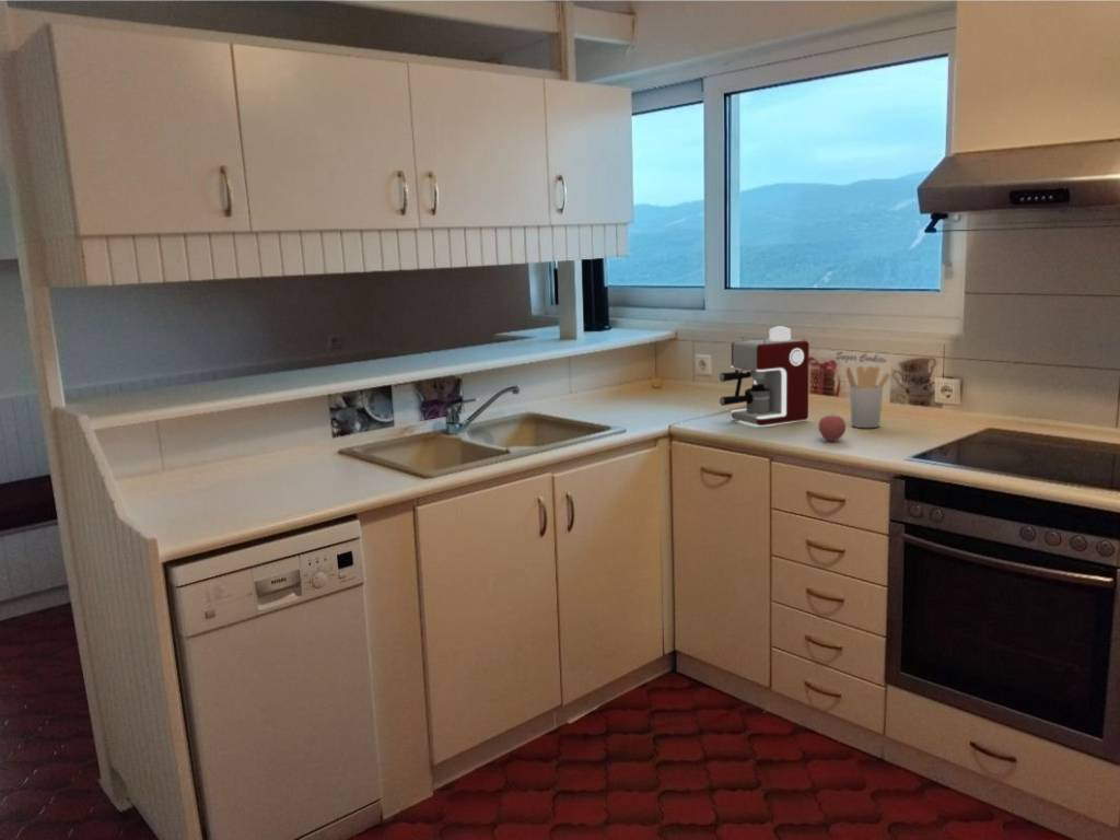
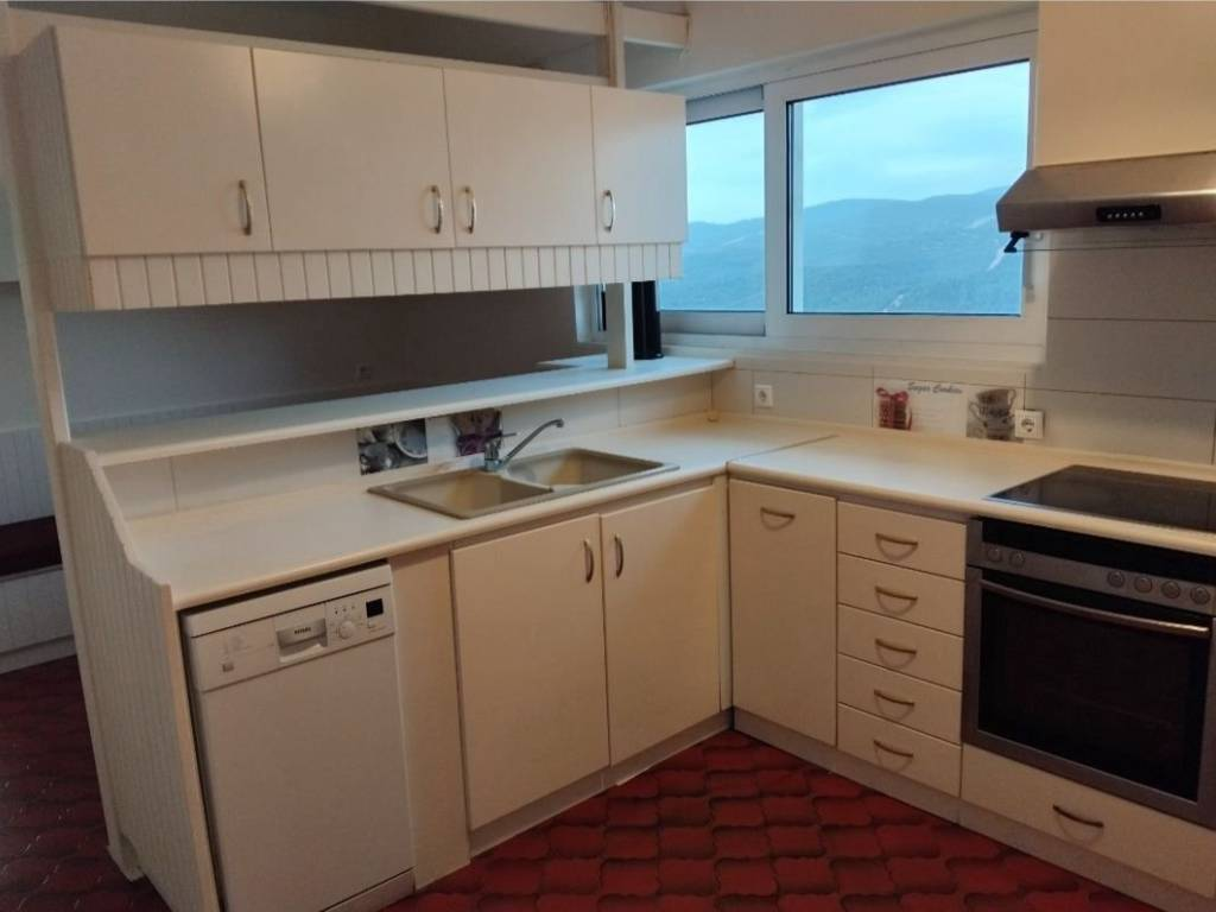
- apple [818,412,848,442]
- utensil holder [844,365,891,429]
- coffee maker [719,325,810,427]
